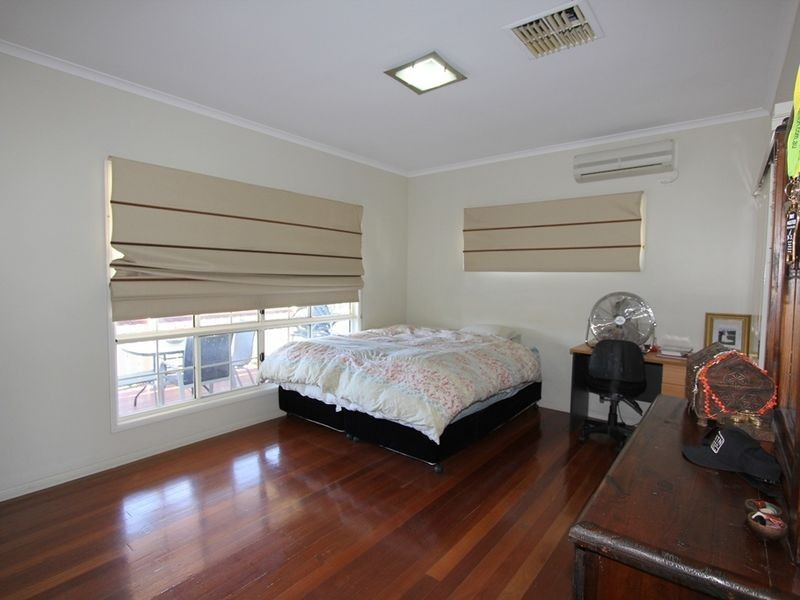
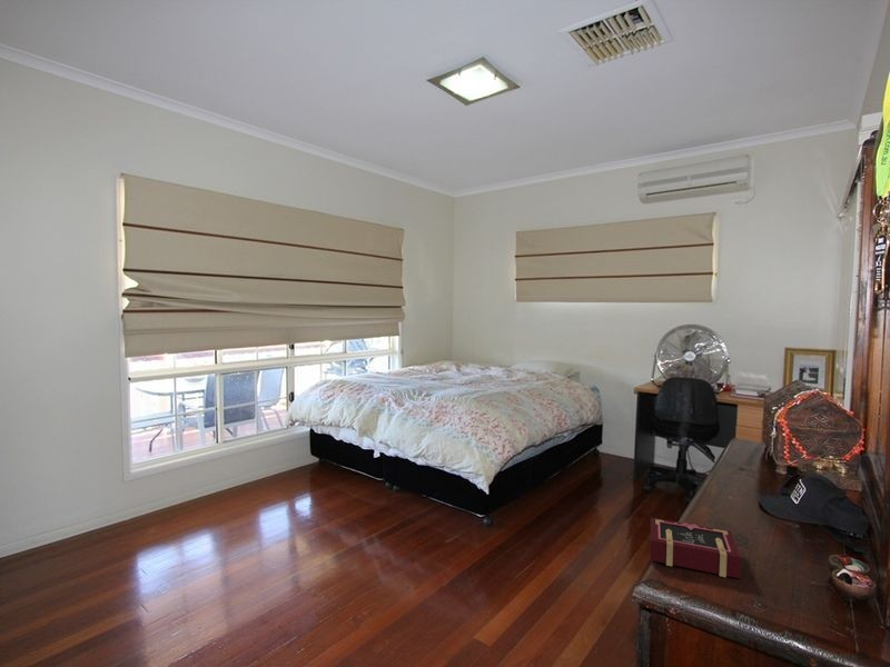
+ book [650,517,742,579]
